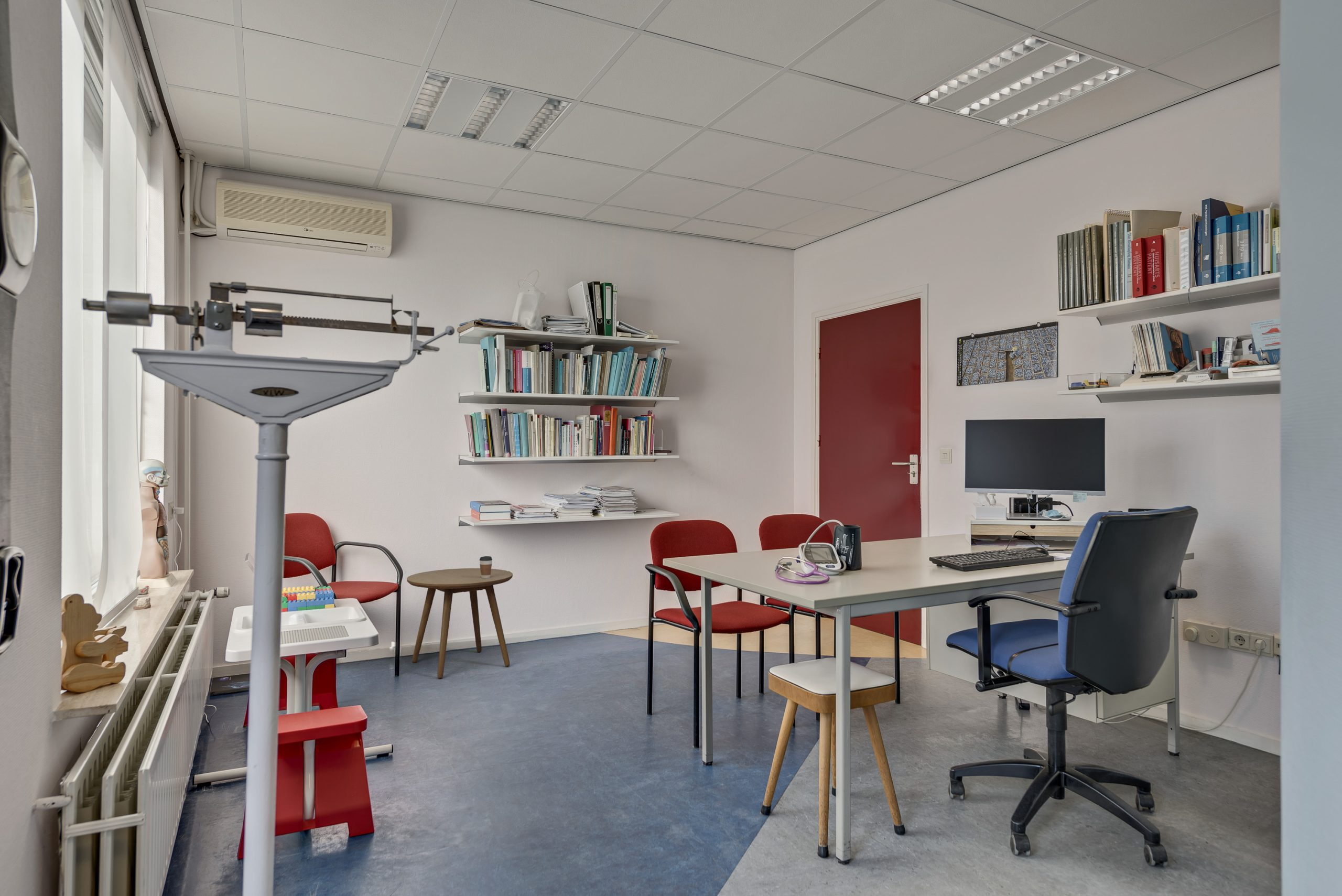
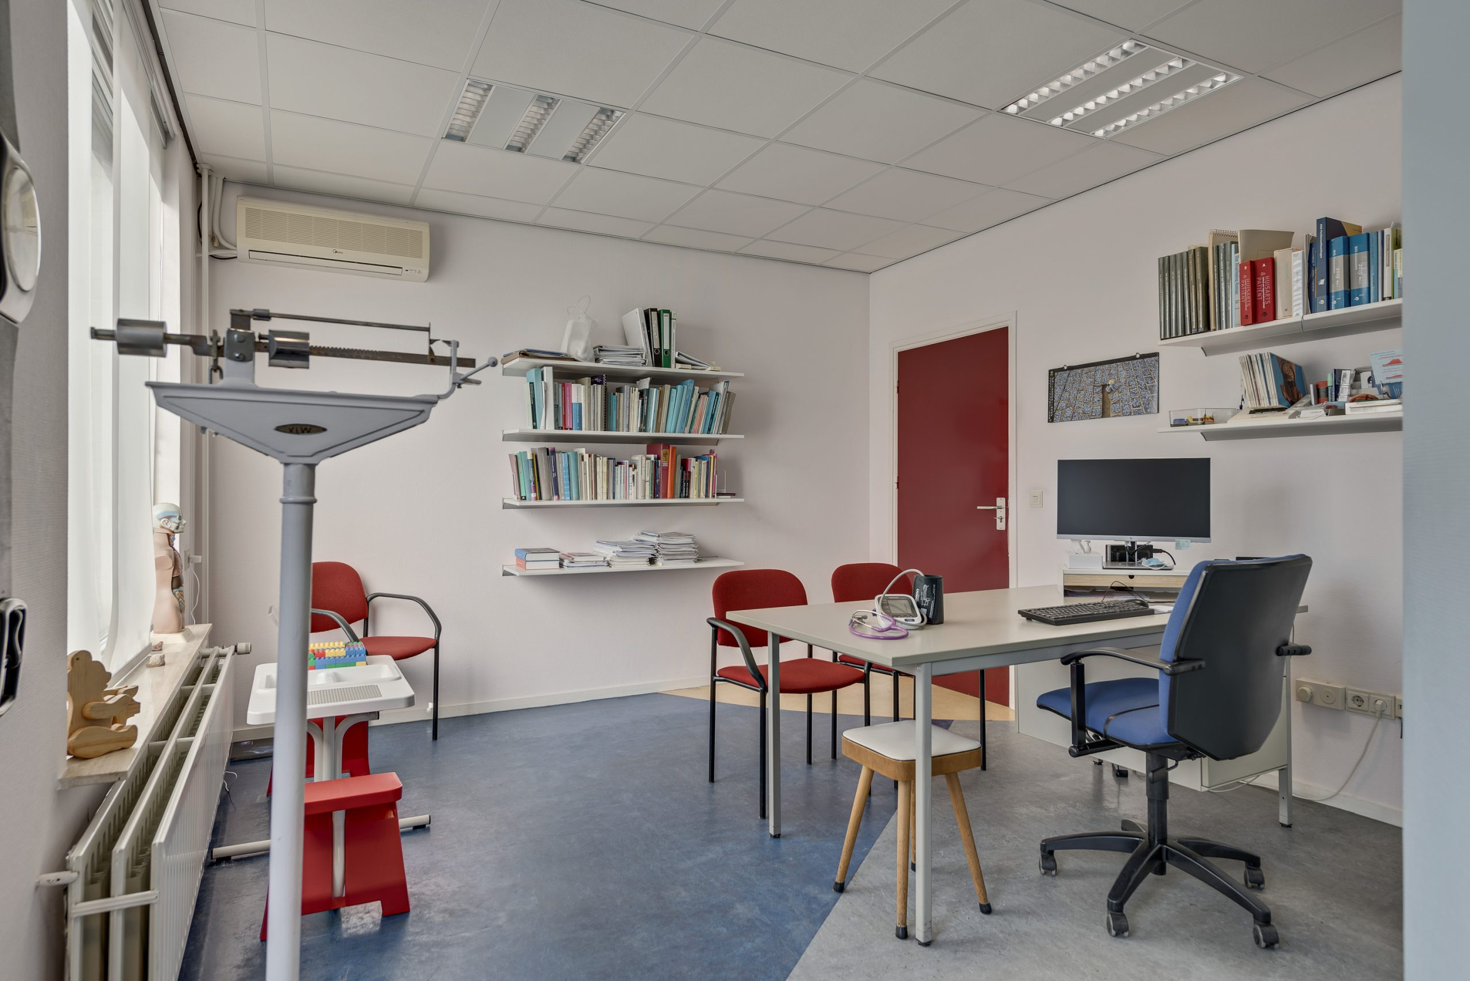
- side table [406,568,513,679]
- coffee cup [479,556,493,578]
